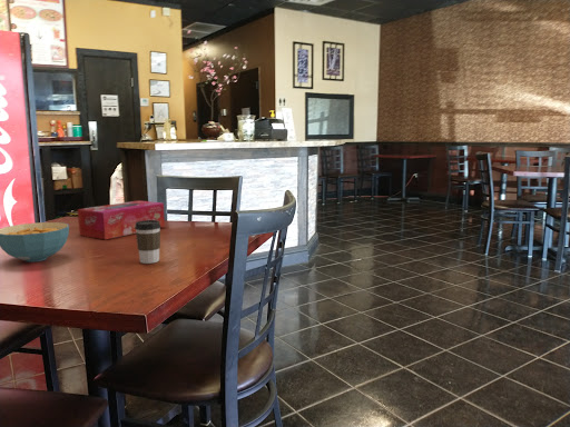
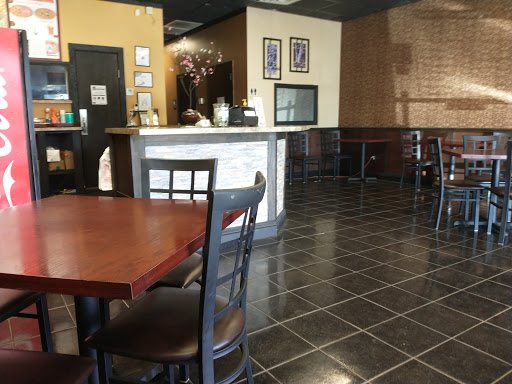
- coffee cup [135,220,161,265]
- cereal bowl [0,221,70,264]
- tissue box [77,199,166,241]
